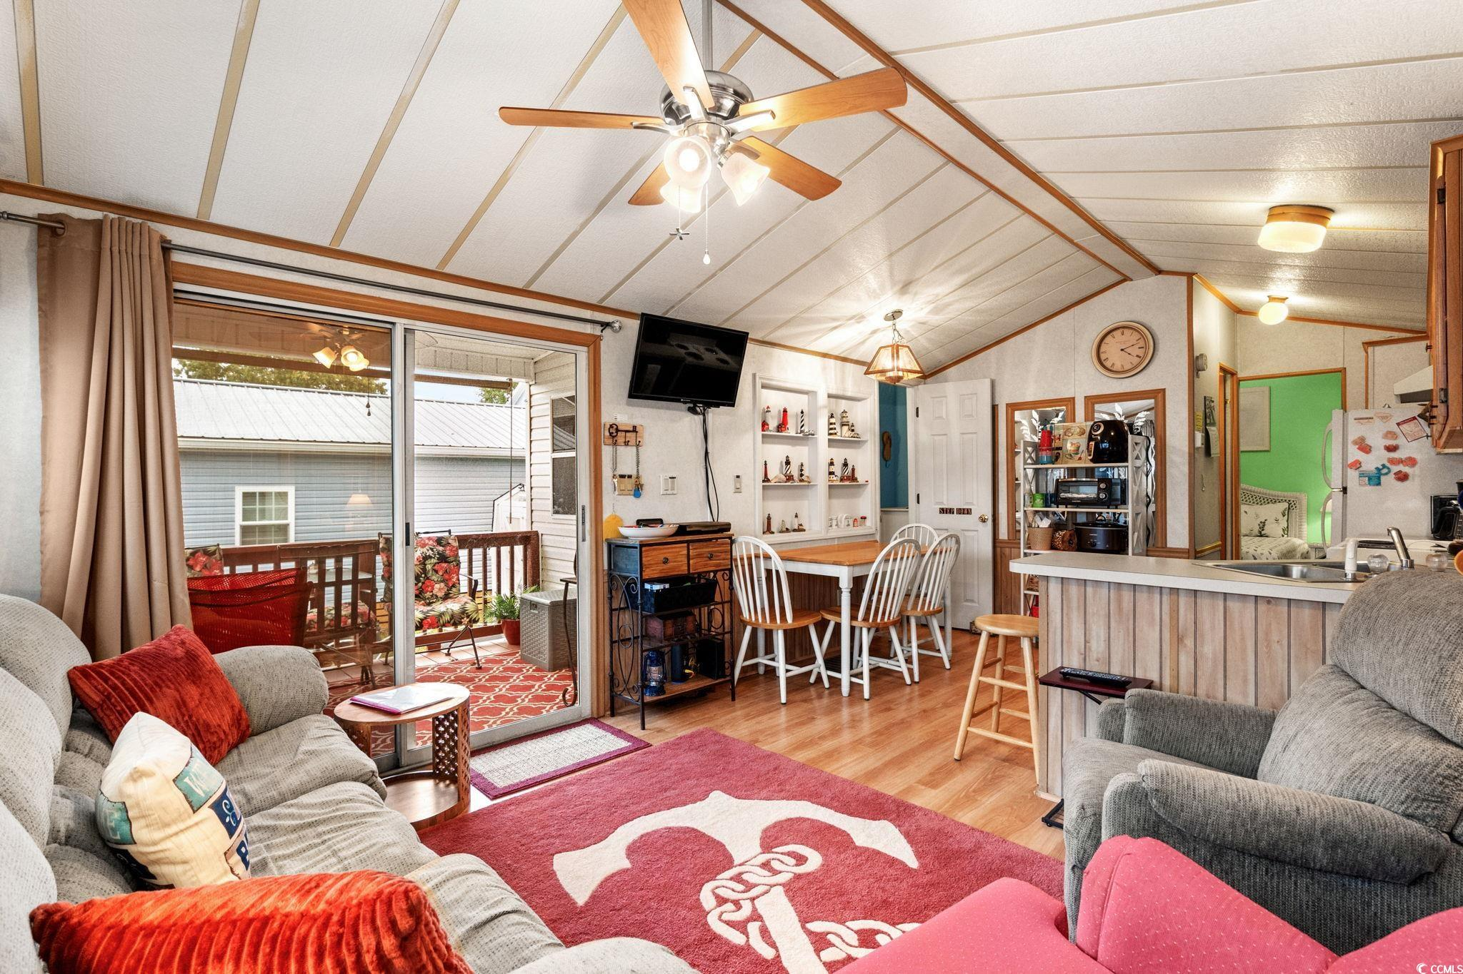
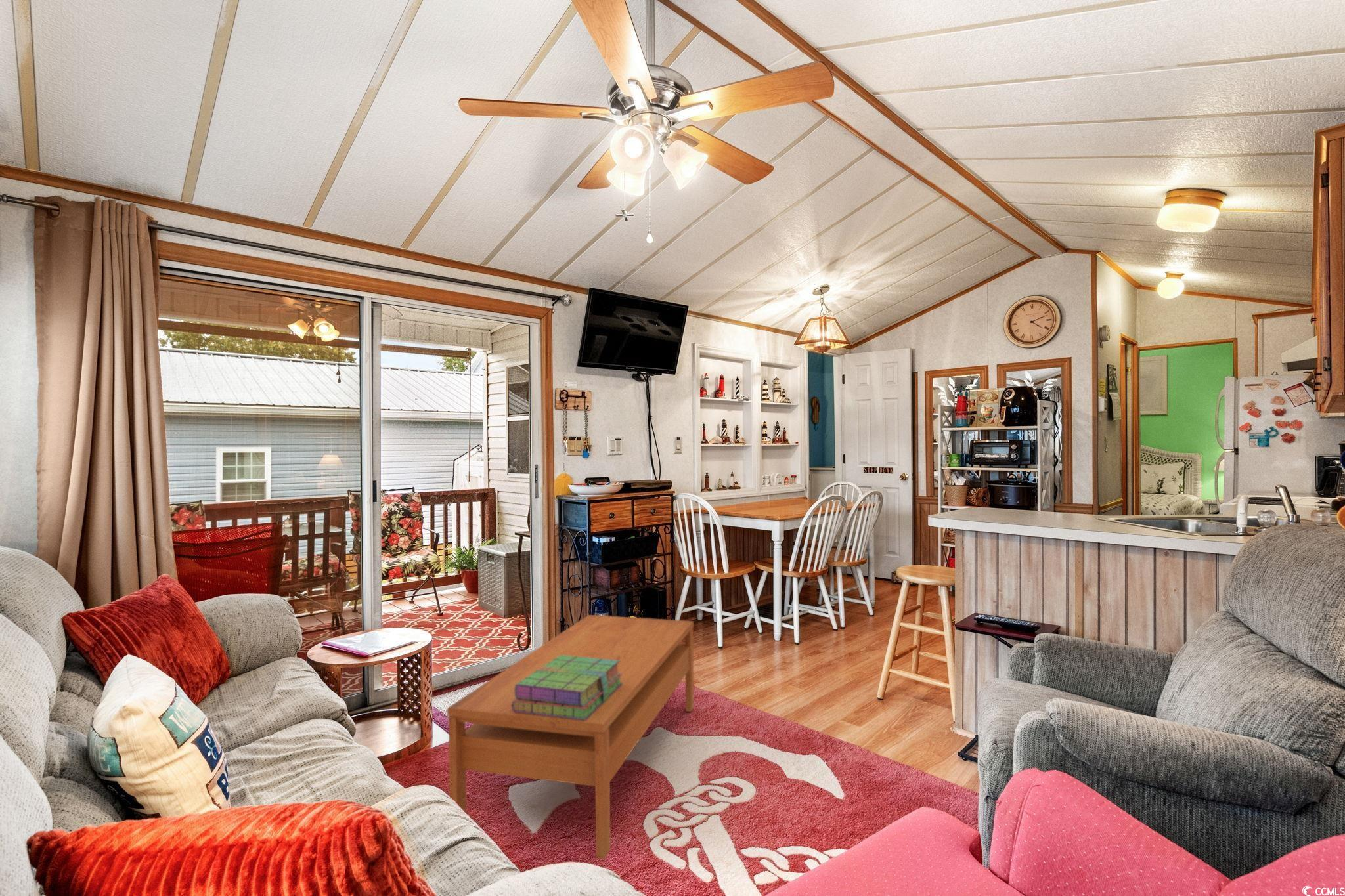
+ stack of books [512,655,623,720]
+ coffee table [447,614,695,860]
